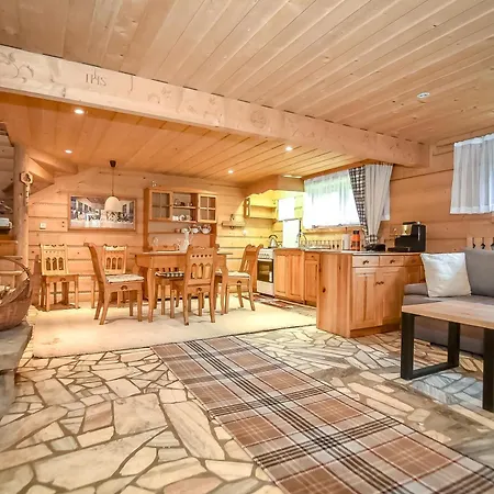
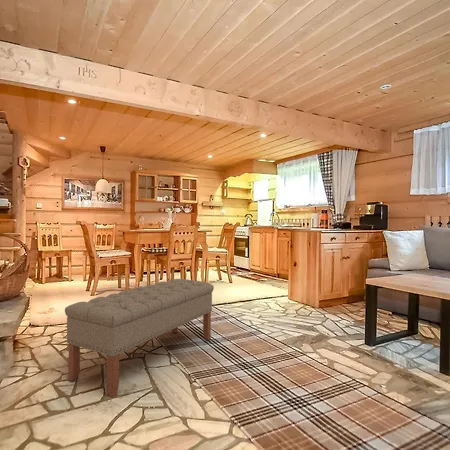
+ bench [64,278,215,399]
